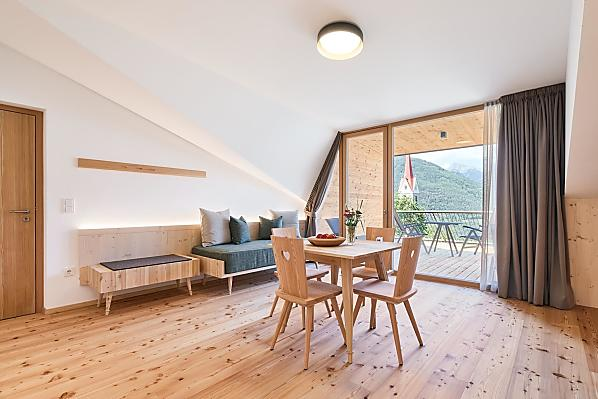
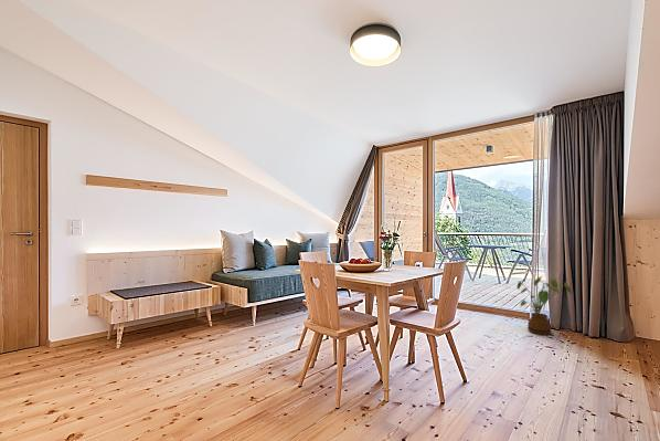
+ house plant [515,275,573,336]
